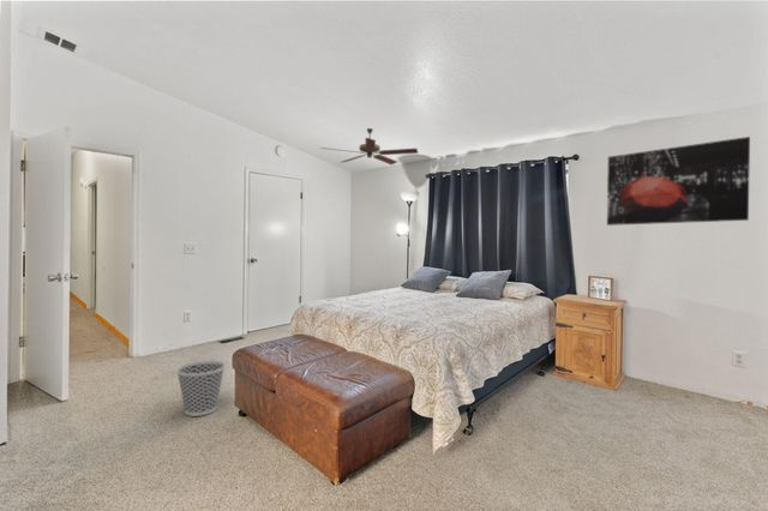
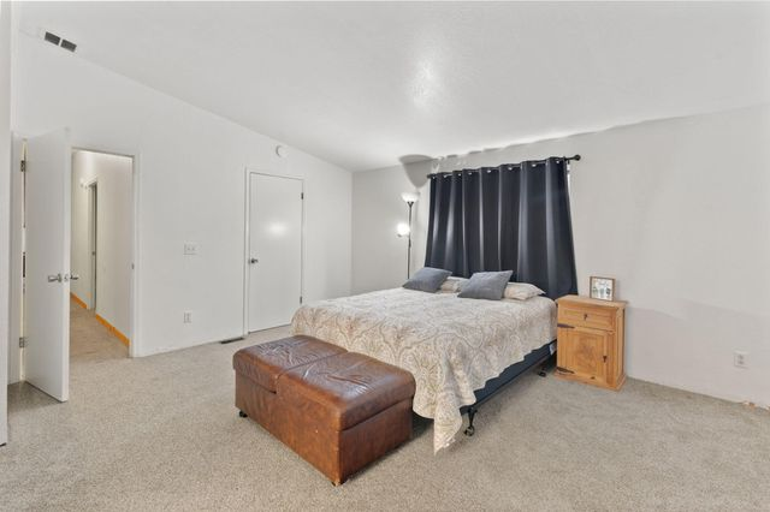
- ceiling fan [319,127,419,166]
- wastebasket [175,360,227,417]
- wall art [606,136,751,227]
